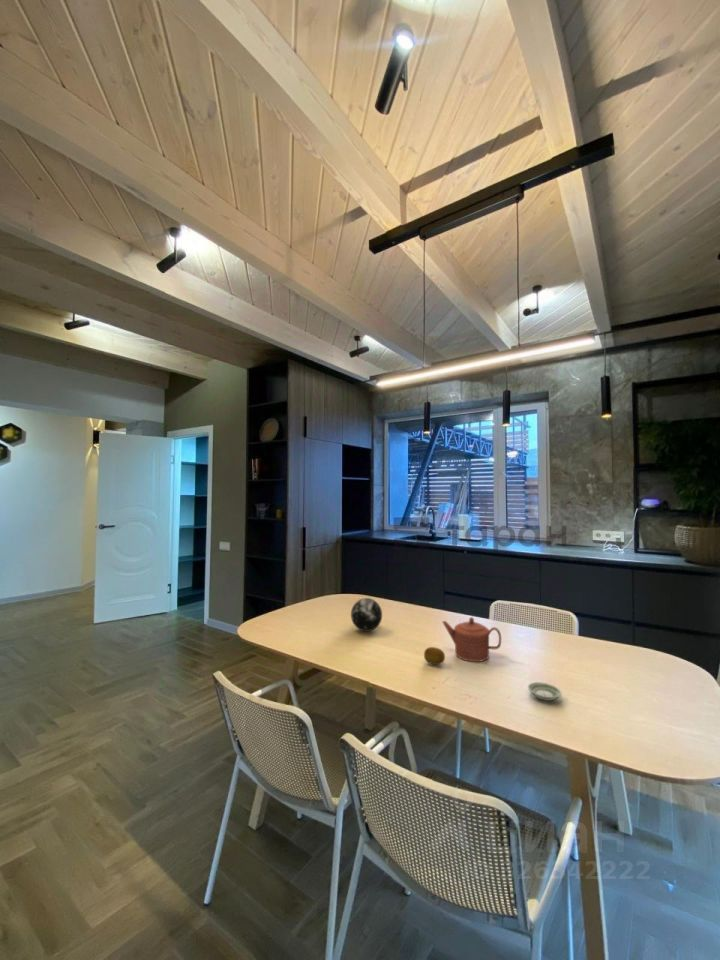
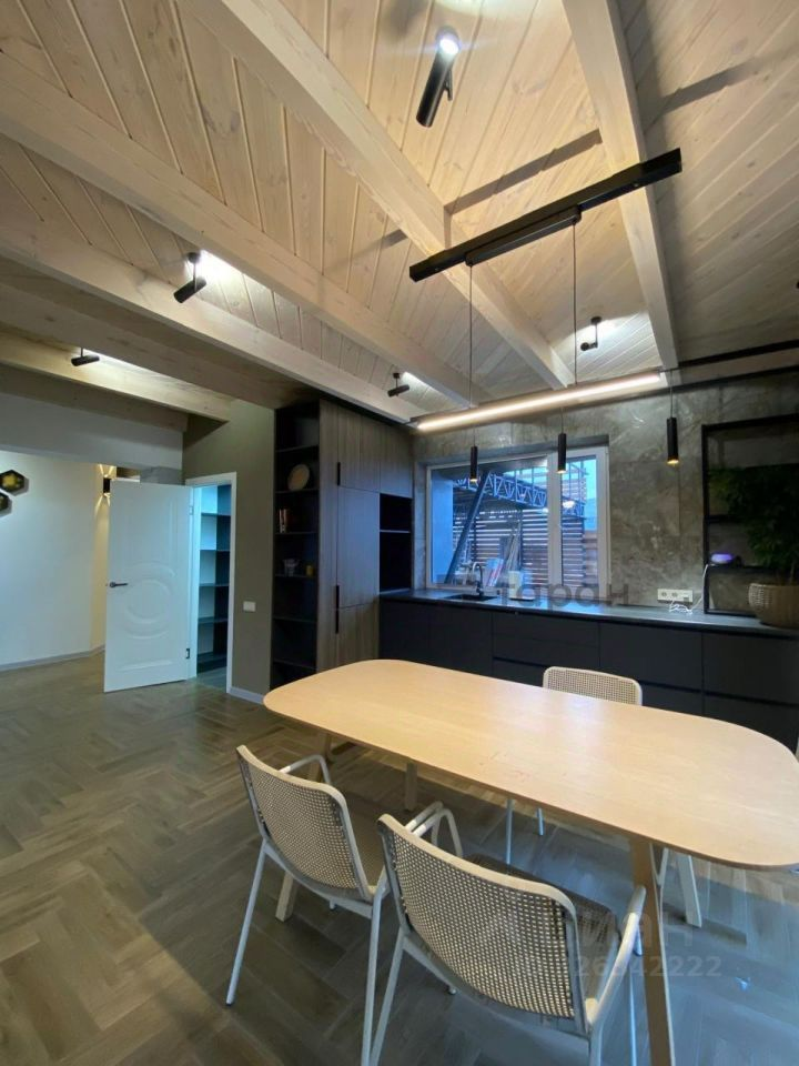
- fruit [423,646,446,666]
- teapot [441,616,502,663]
- decorative orb [350,597,383,632]
- saucer [527,681,562,702]
